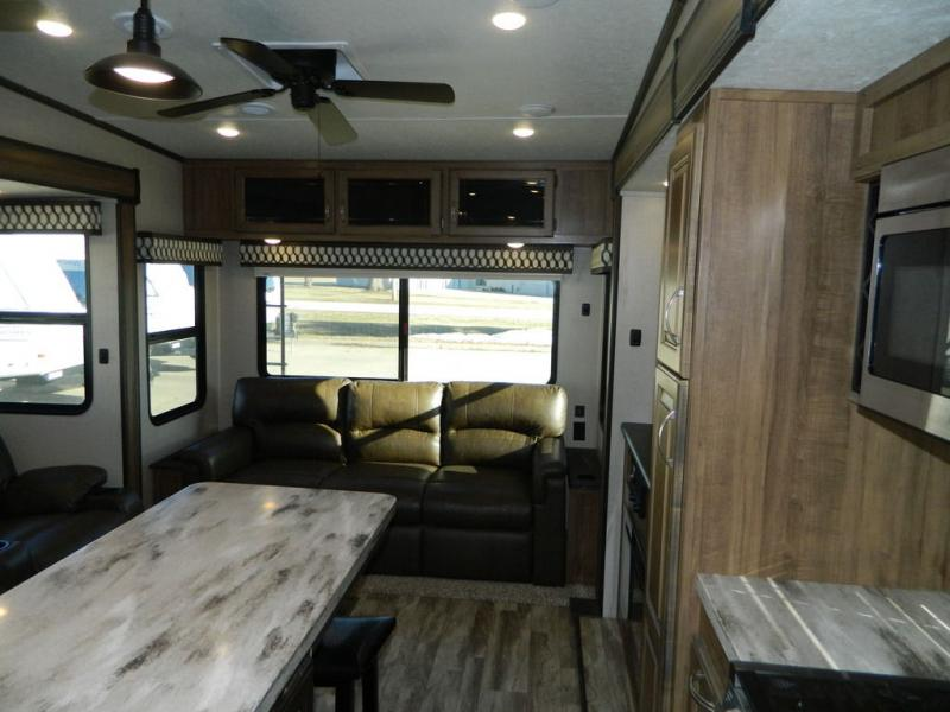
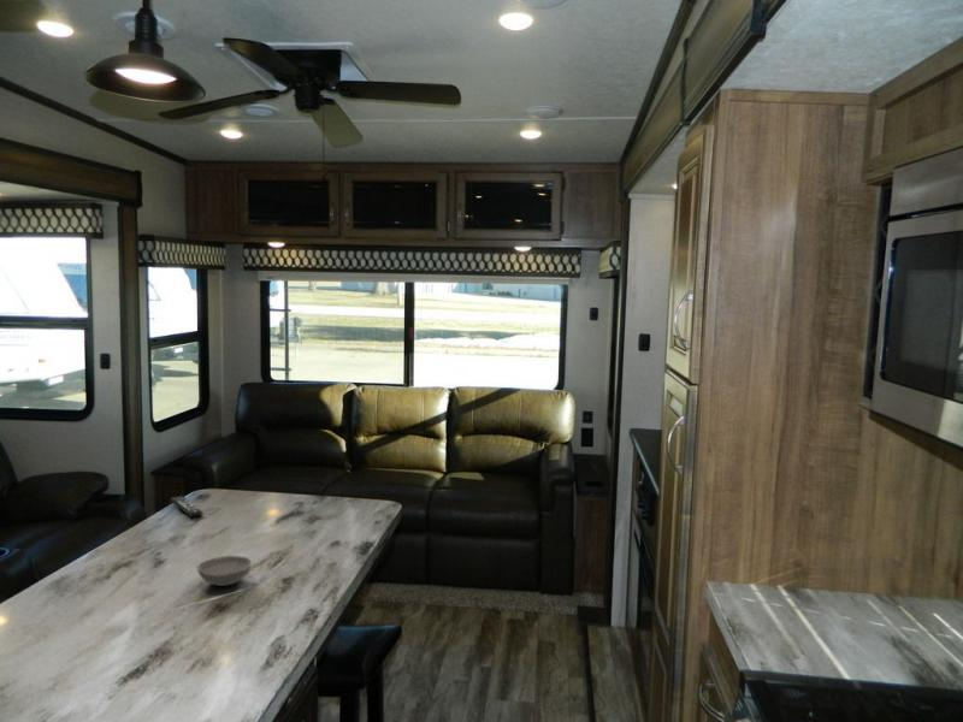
+ bowl [195,555,253,587]
+ remote control [169,495,203,519]
